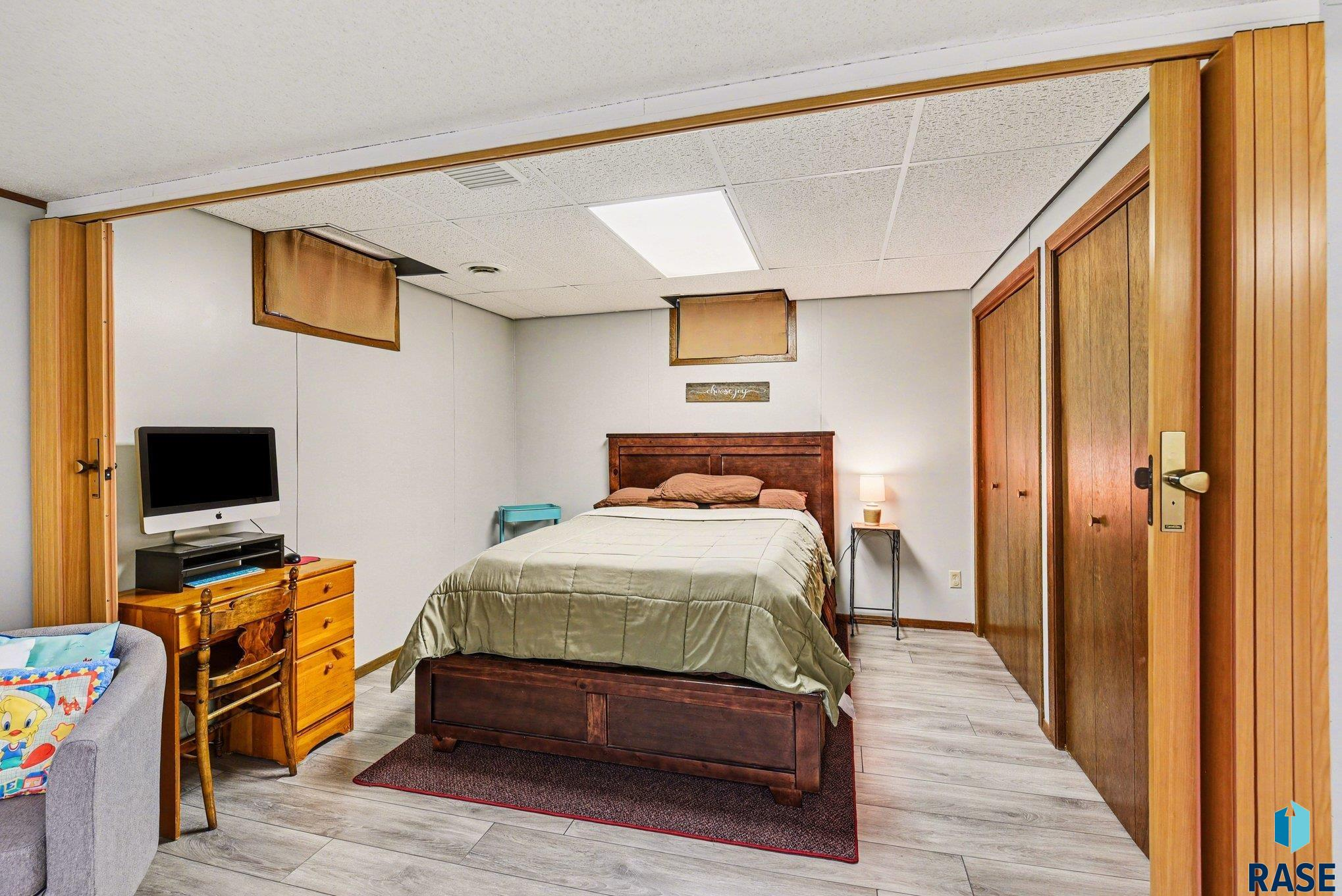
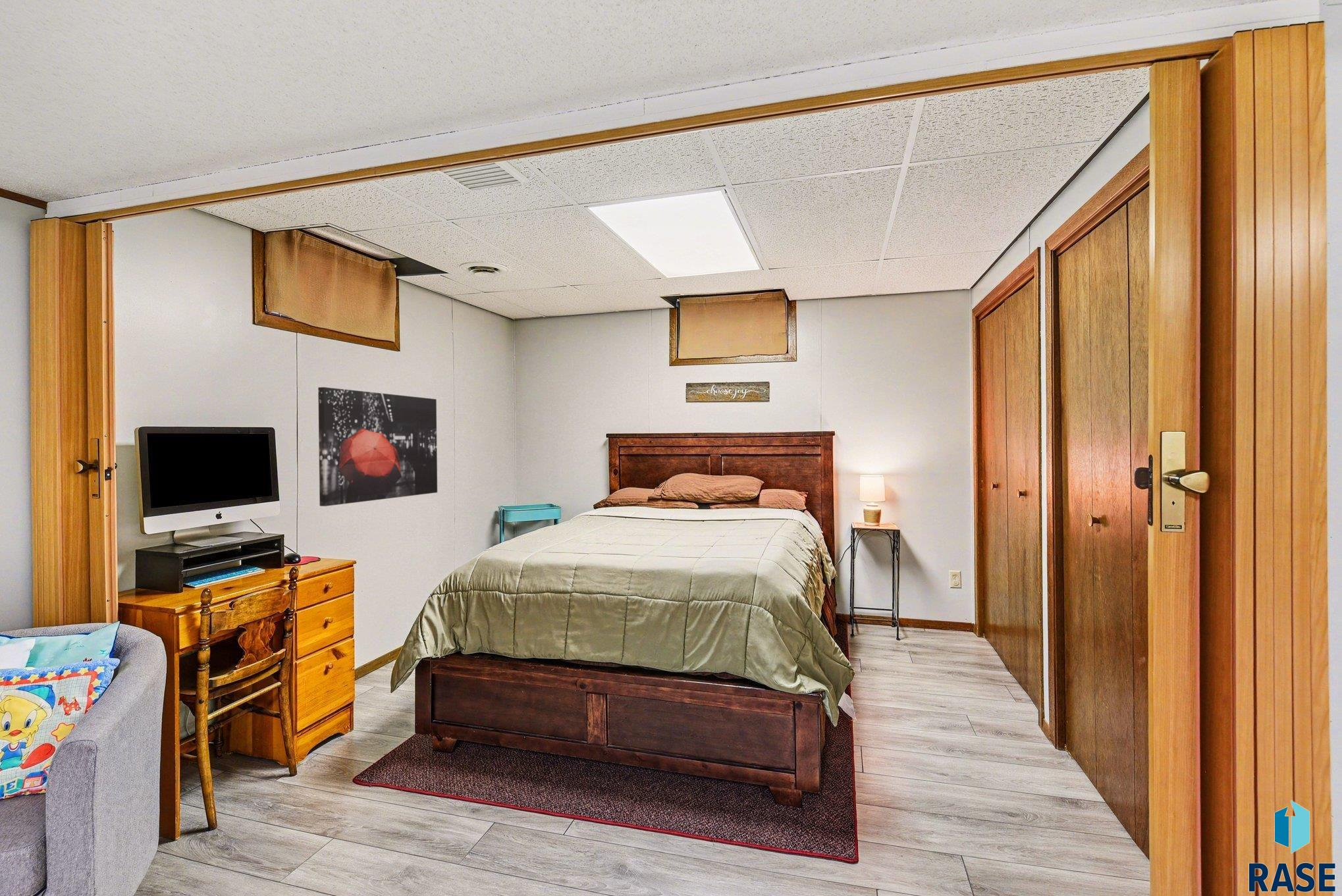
+ wall art [317,386,438,507]
